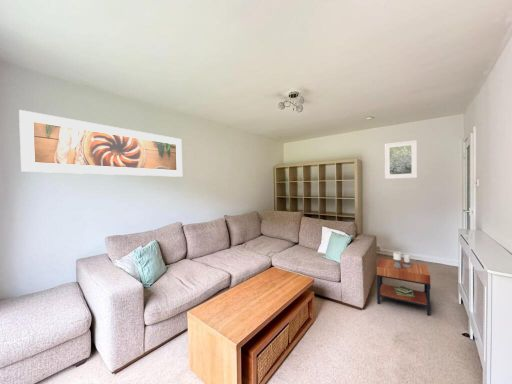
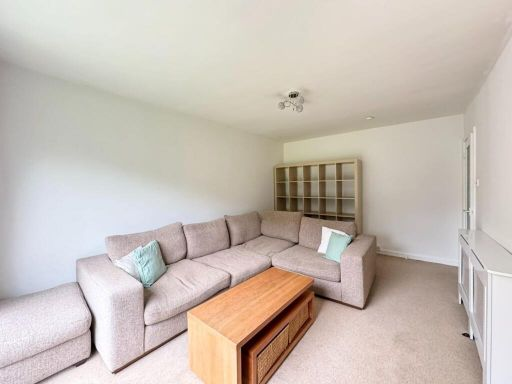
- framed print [18,109,183,178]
- side table [376,251,431,317]
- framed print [384,139,418,180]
